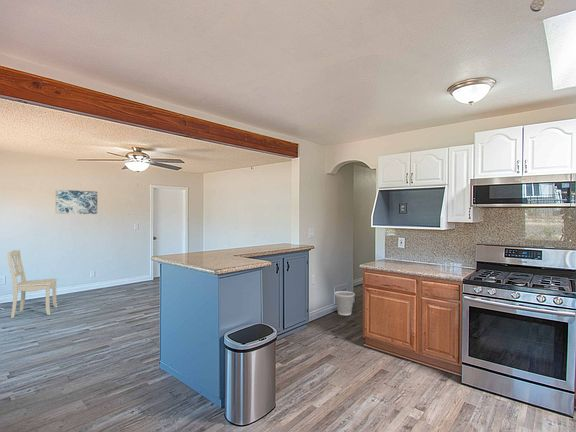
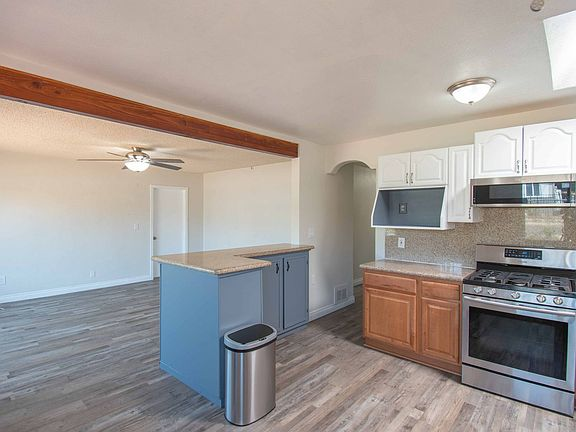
- wall art [55,189,98,215]
- wastebasket [334,290,356,316]
- dining chair [7,249,58,319]
